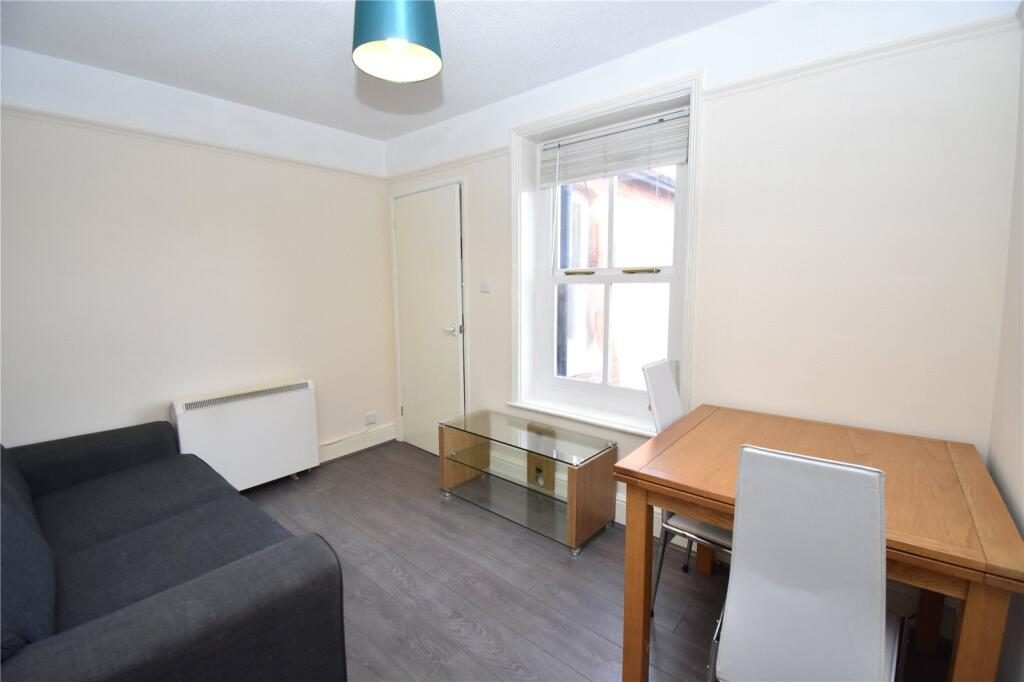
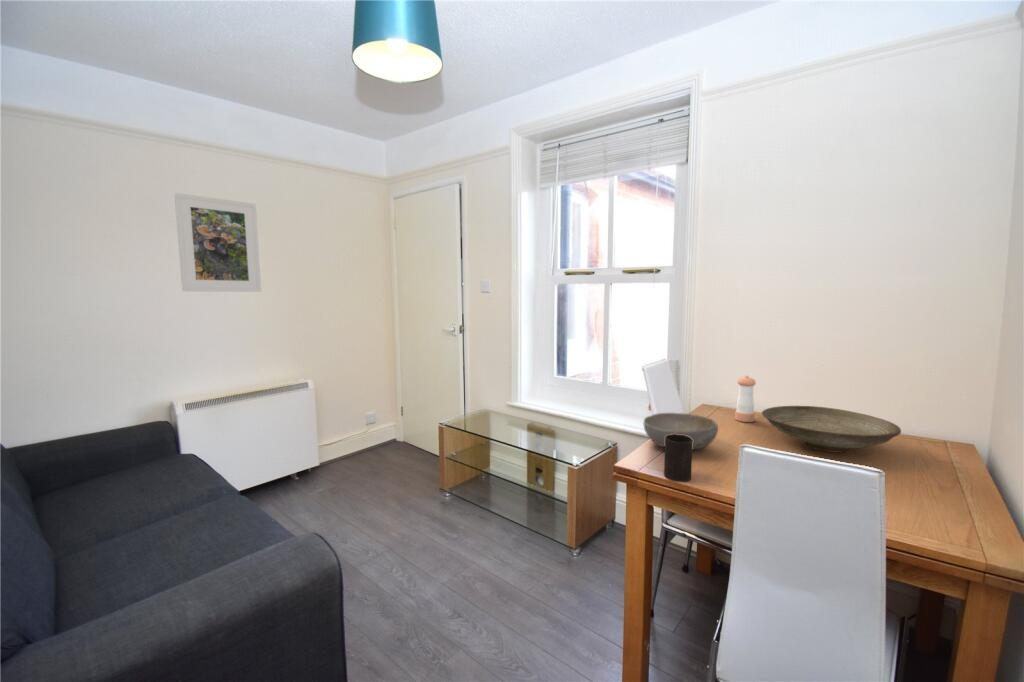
+ cup [663,434,693,482]
+ decorative bowl [761,405,902,454]
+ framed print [173,192,262,293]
+ bowl [643,412,719,451]
+ pepper shaker [734,375,757,423]
